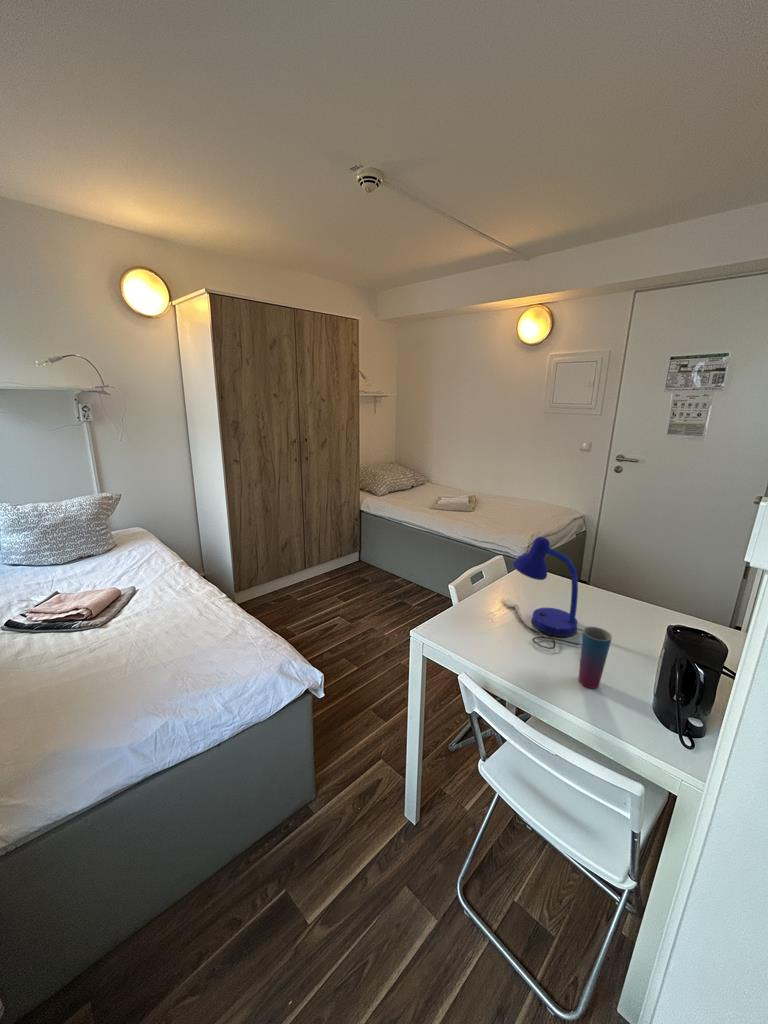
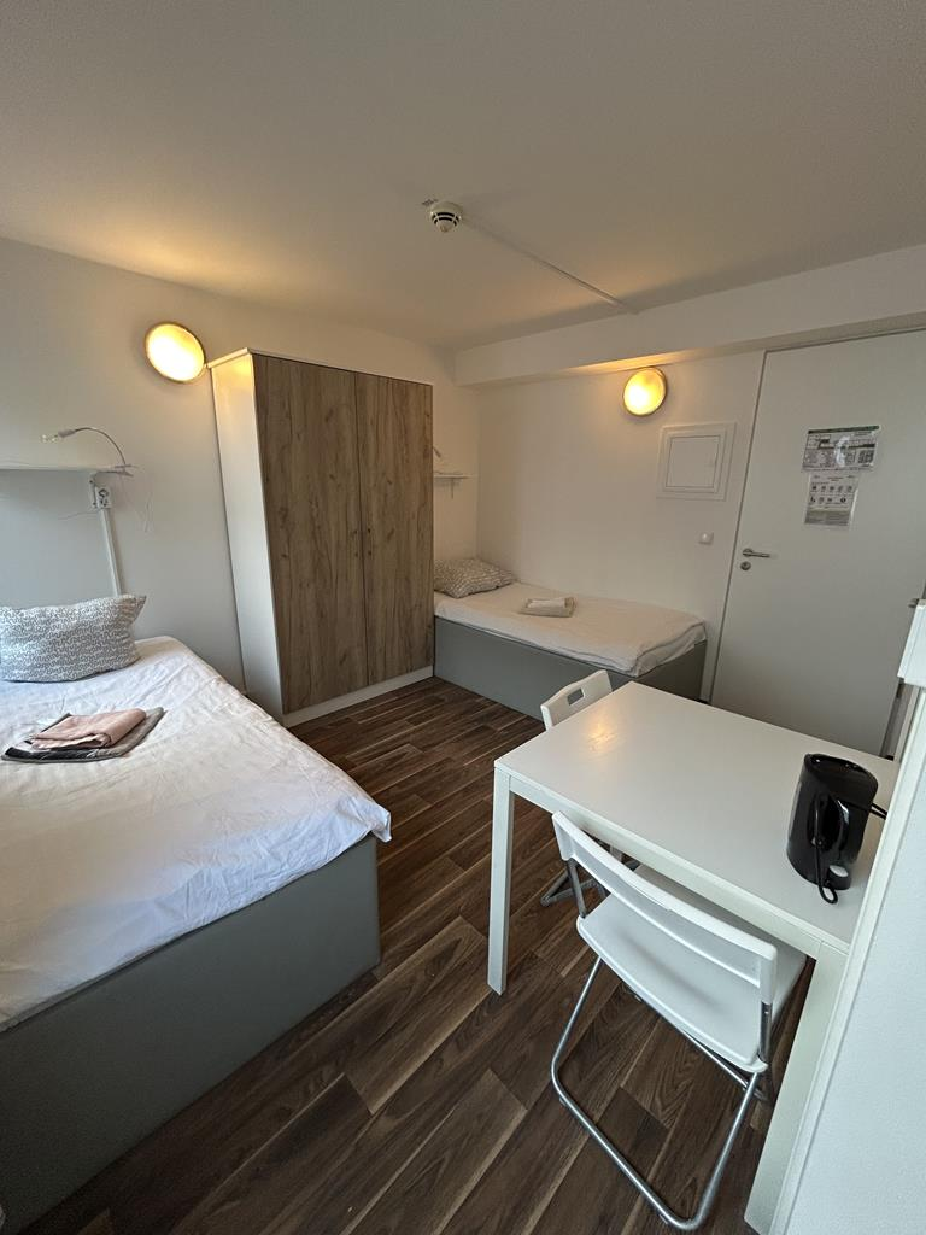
- cup [578,626,613,690]
- desk lamp [501,536,583,650]
